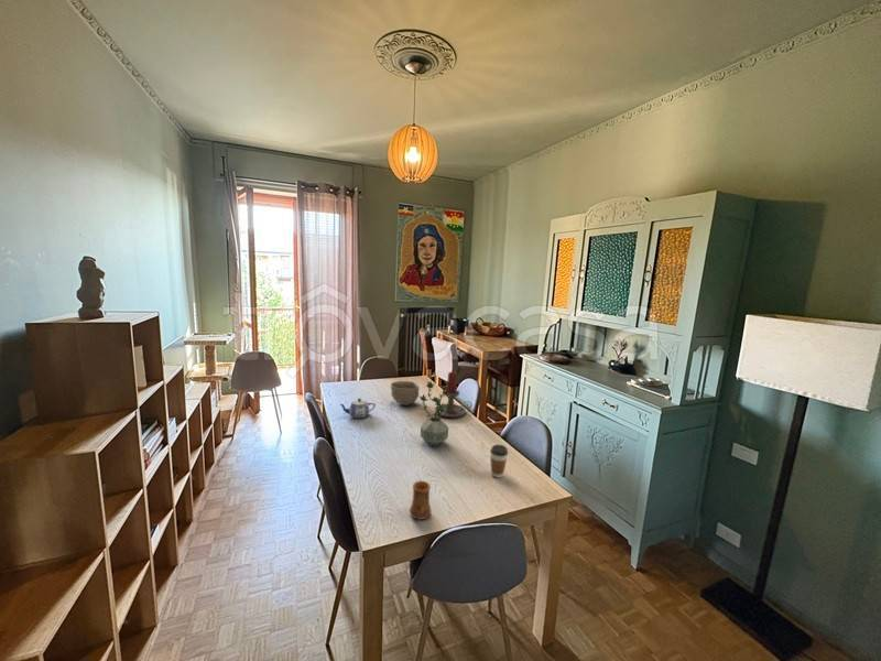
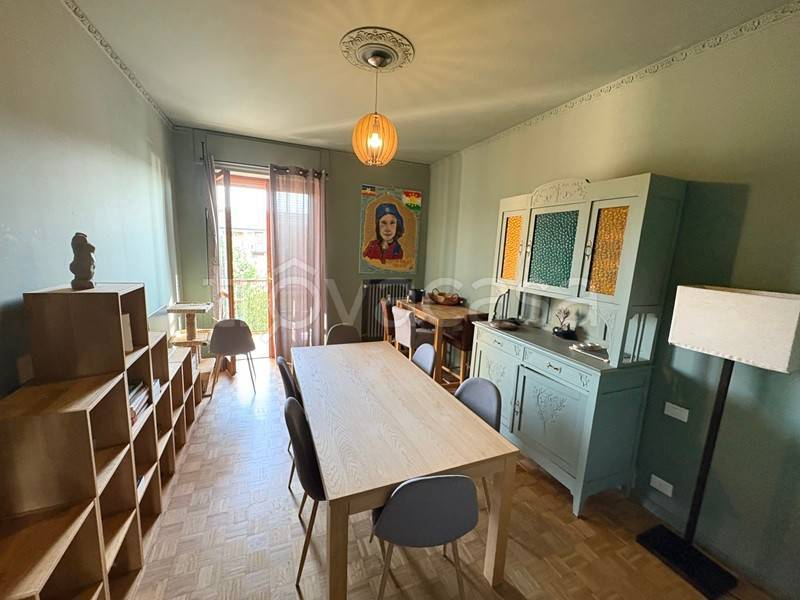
- teapot [339,398,377,419]
- potted plant [418,380,449,447]
- cup [409,479,432,521]
- bowl [390,380,421,407]
- coffee cup [489,444,509,479]
- candle holder [434,370,474,419]
